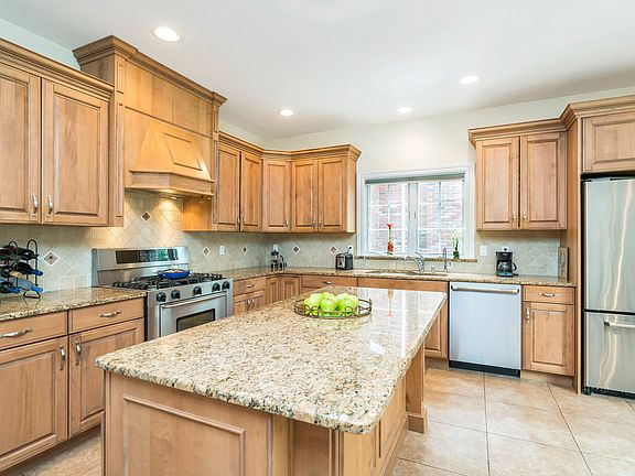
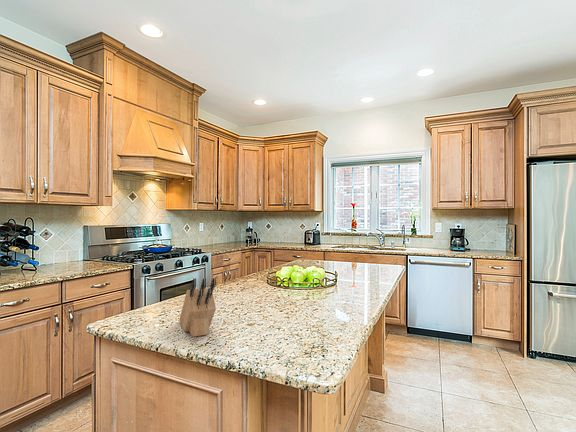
+ knife block [178,277,217,338]
